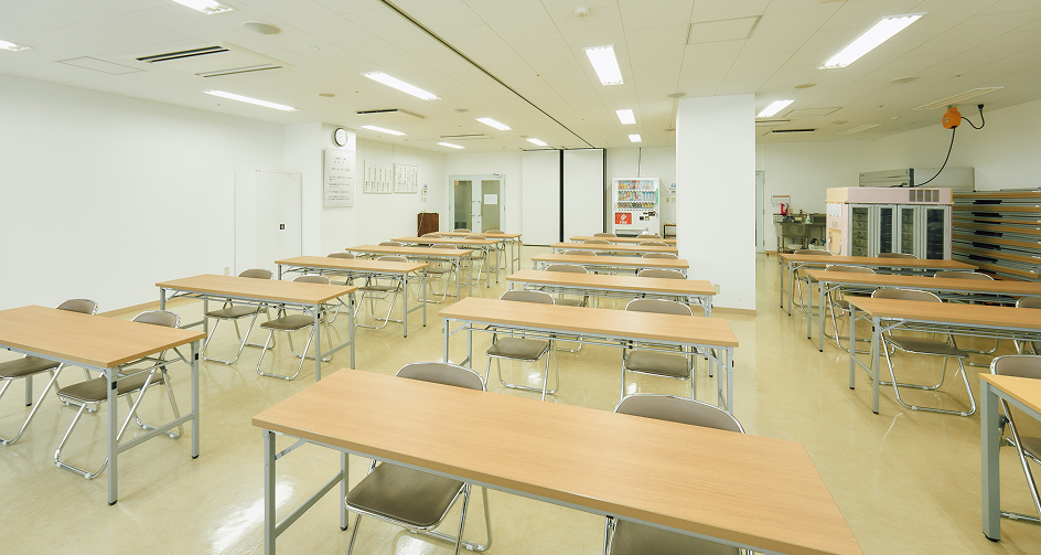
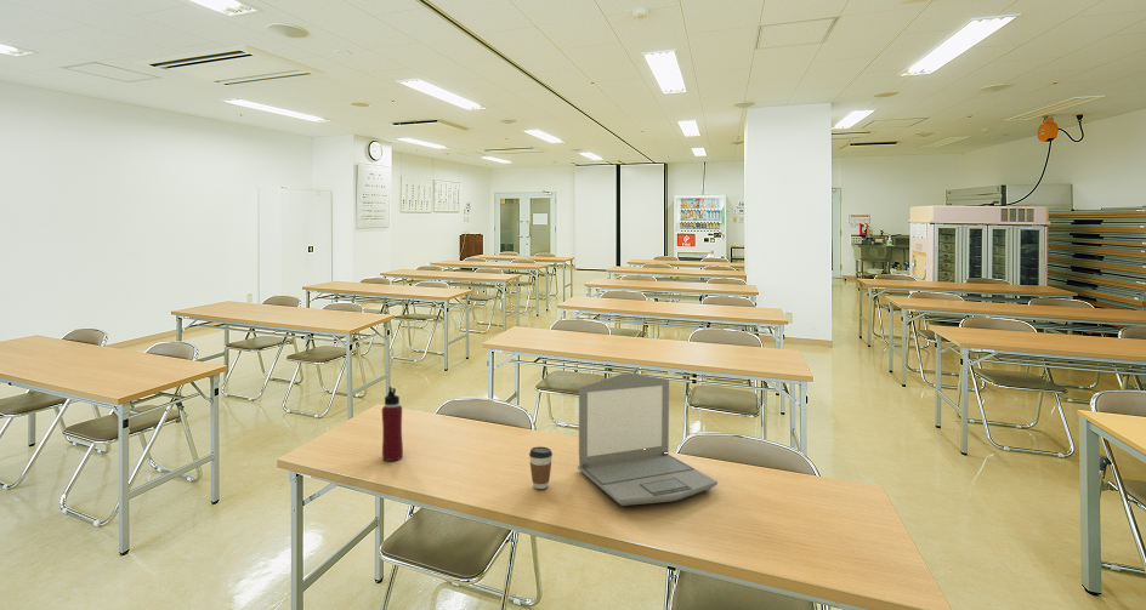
+ coffee cup [528,445,554,490]
+ water bottle [381,386,404,462]
+ laptop [577,372,719,507]
